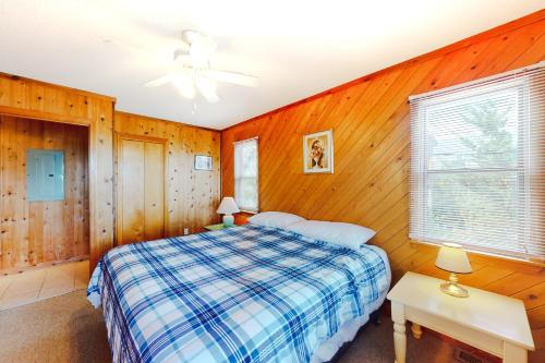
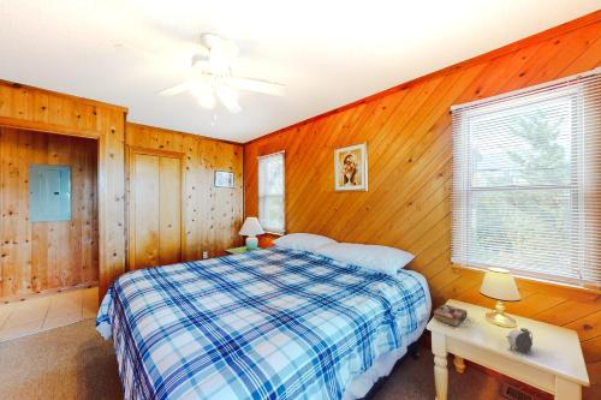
+ book [433,303,469,328]
+ alarm clock [505,327,534,353]
